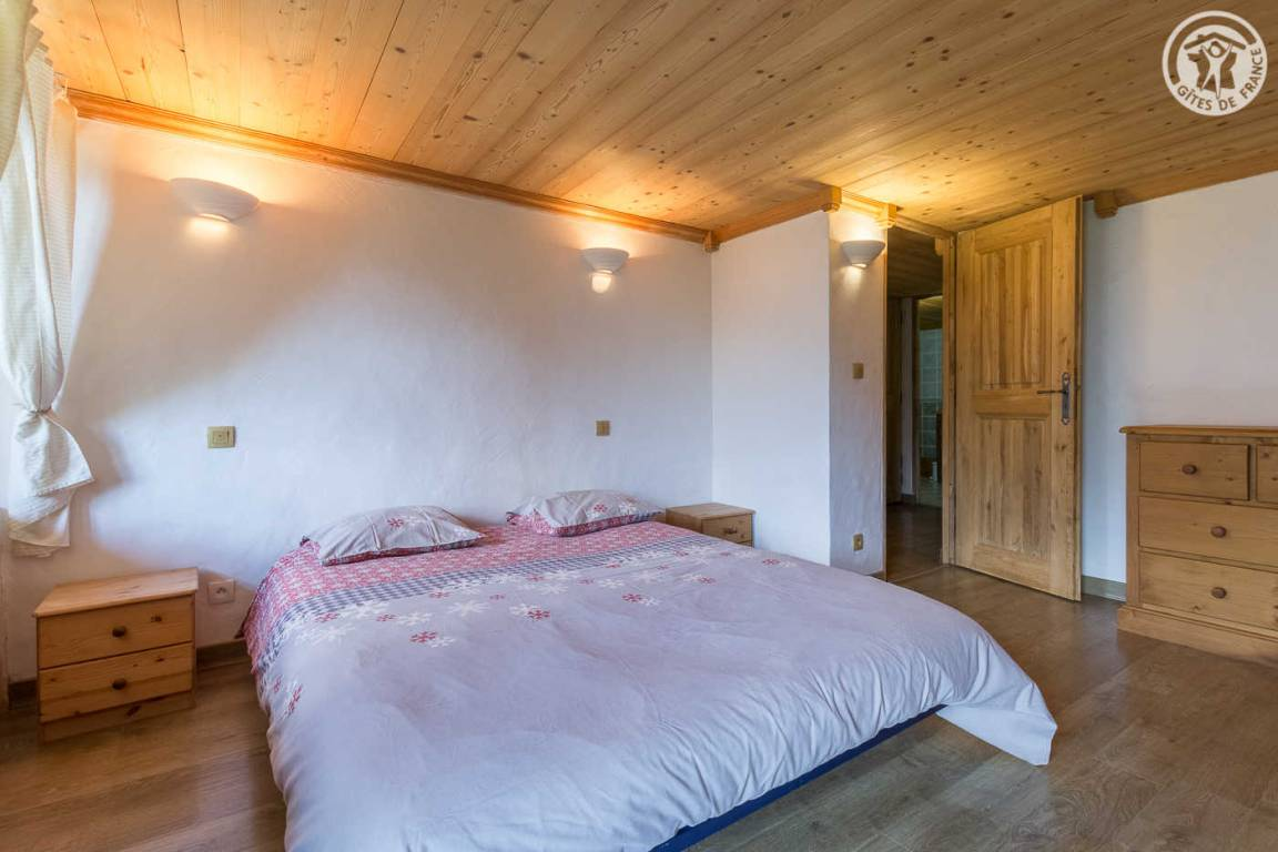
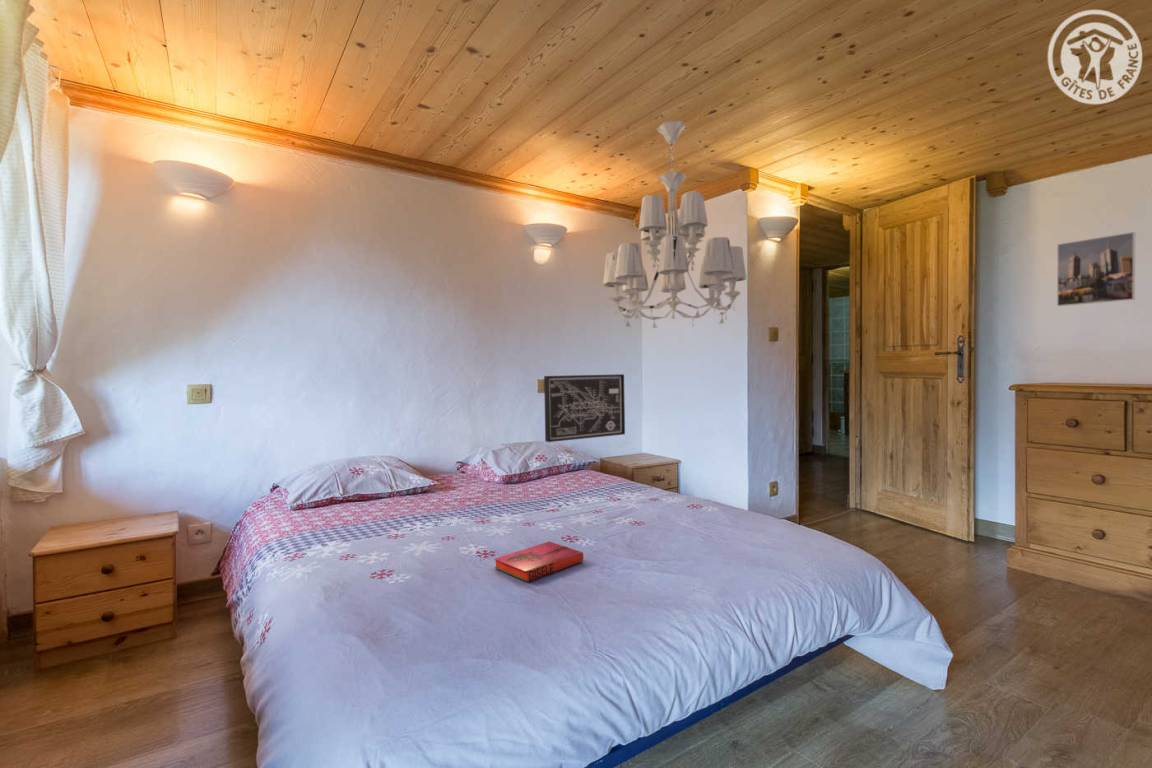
+ hardback book [493,541,584,583]
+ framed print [1056,231,1136,307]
+ chandelier [602,119,747,329]
+ wall art [543,373,626,443]
